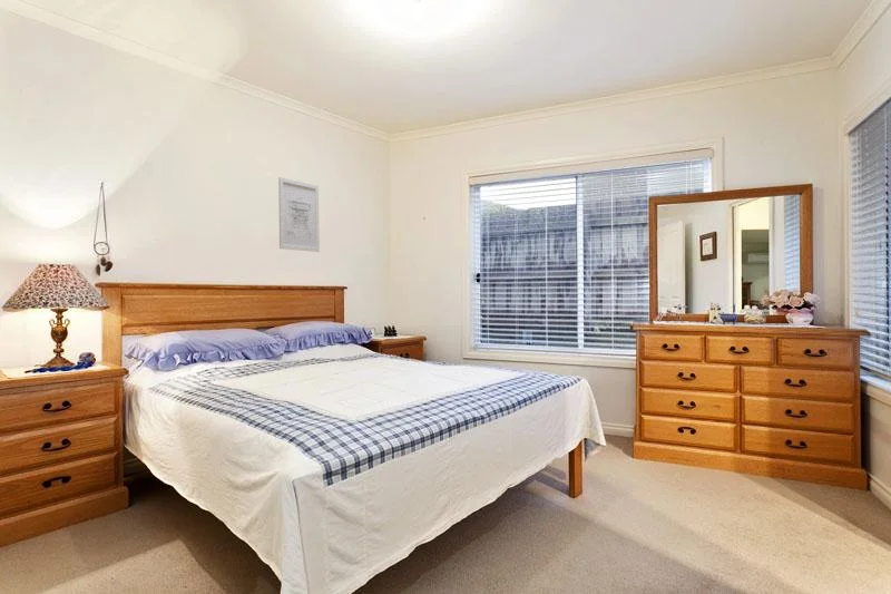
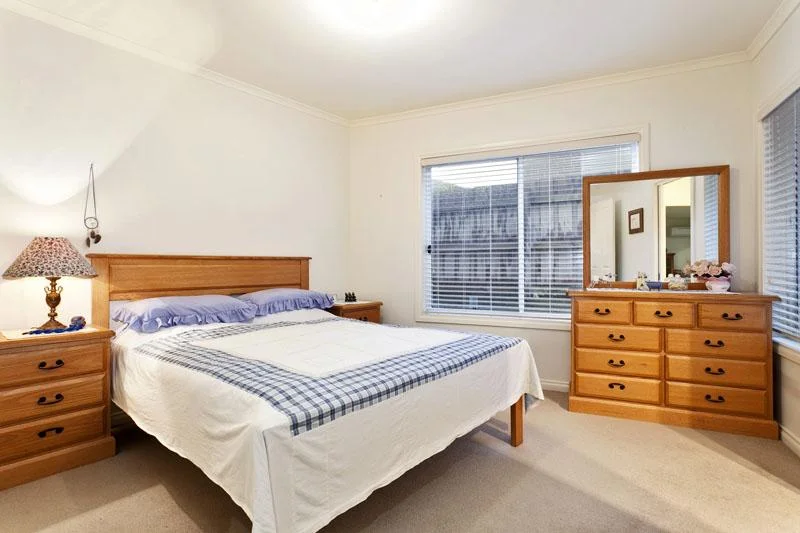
- wall art [277,176,321,253]
